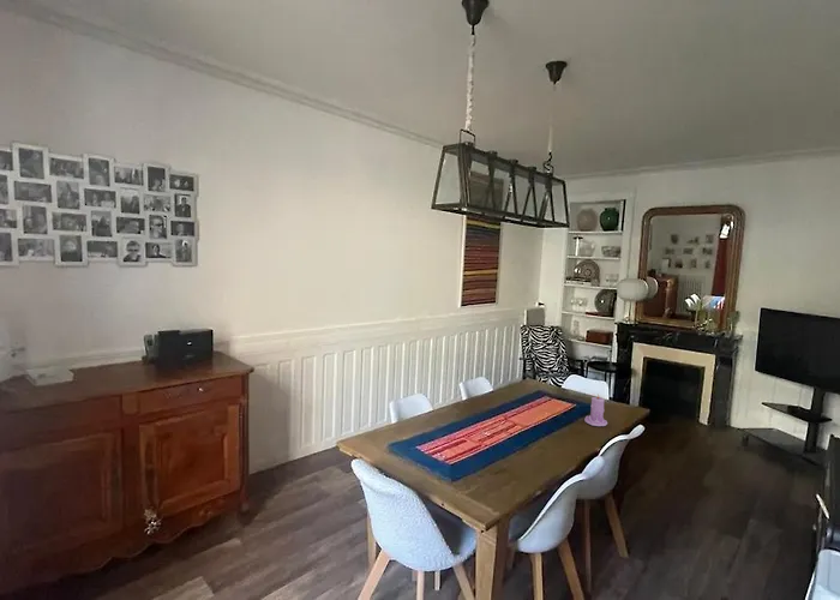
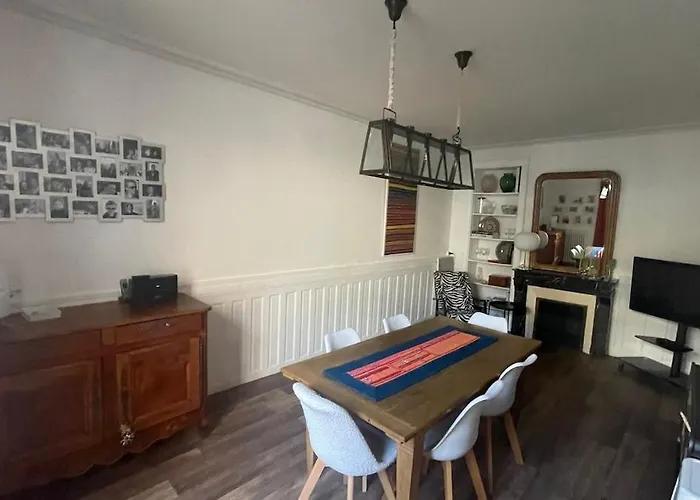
- candle [583,392,608,427]
